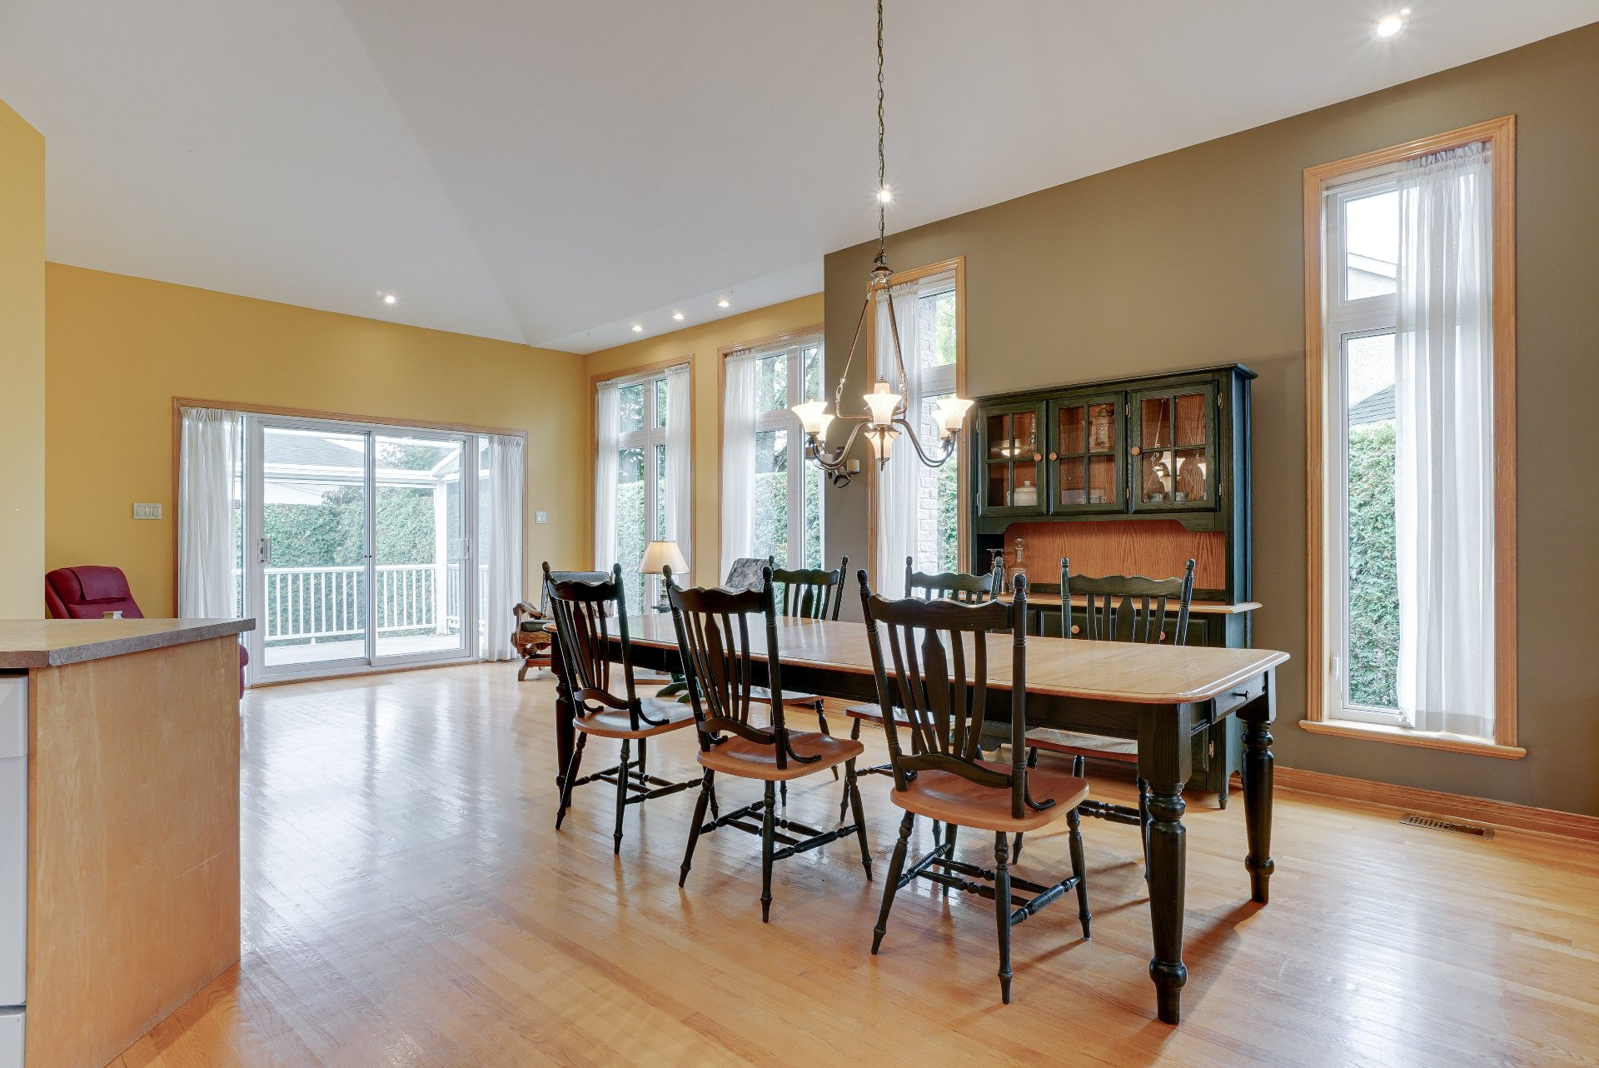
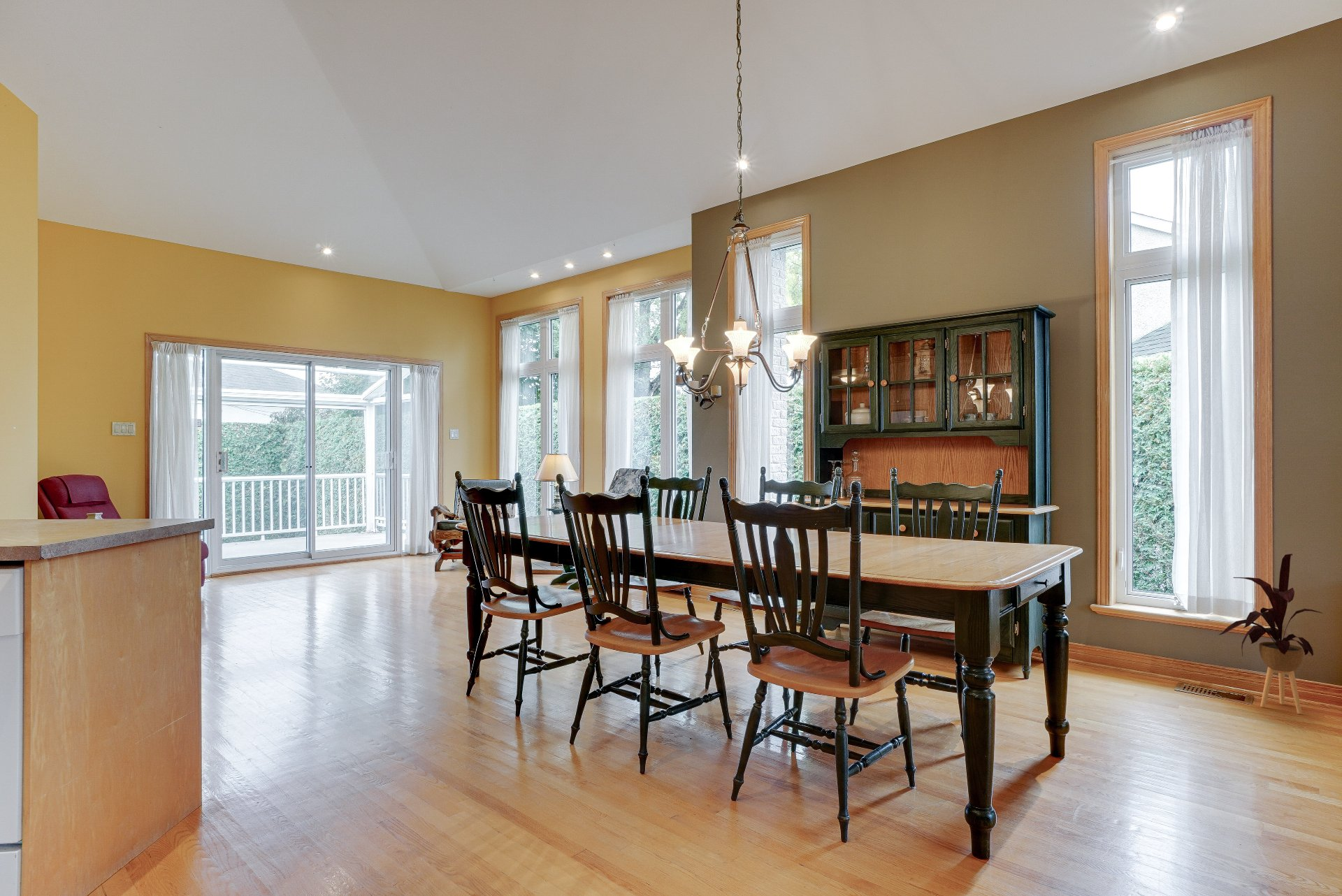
+ house plant [1218,553,1323,714]
